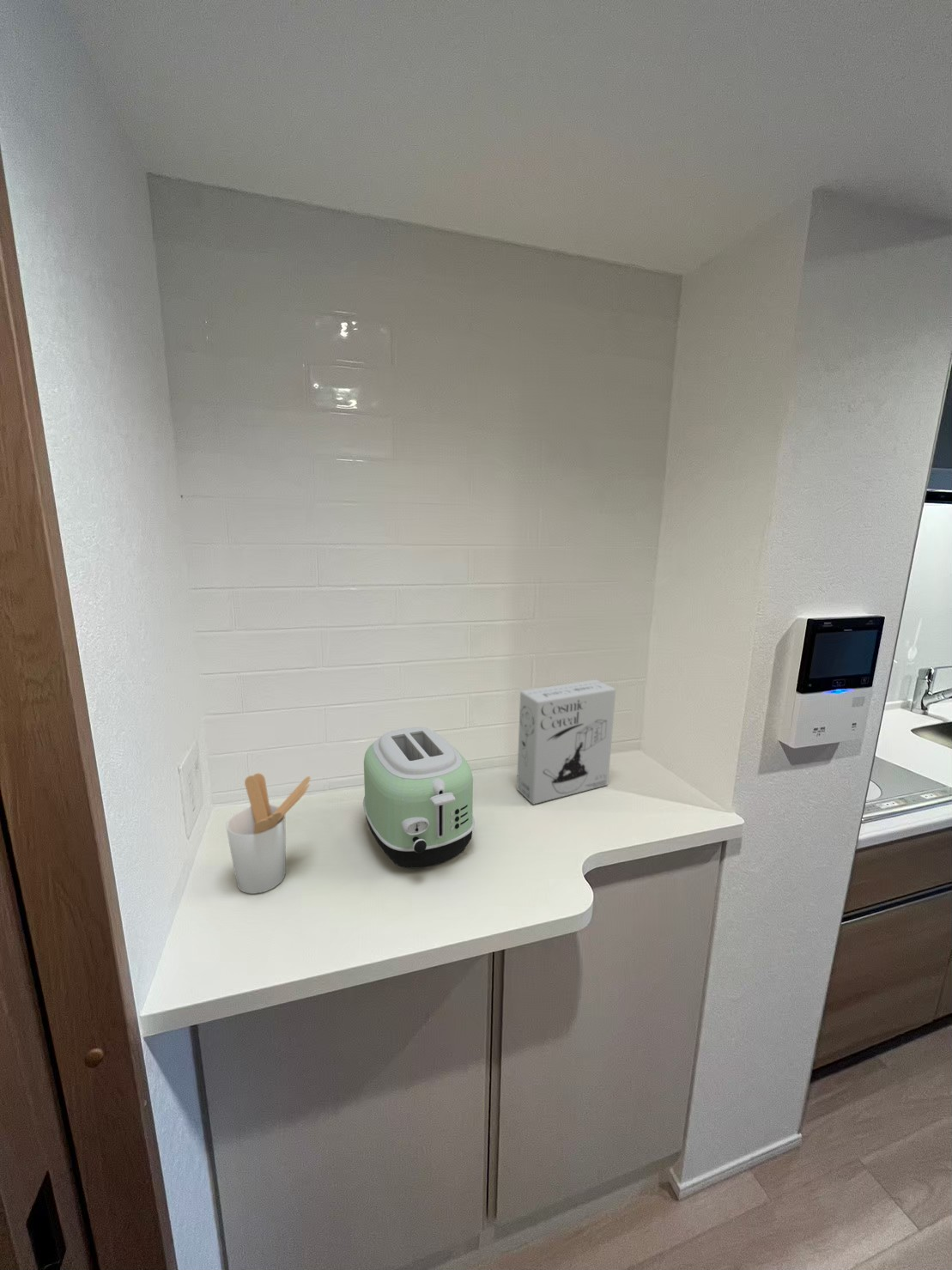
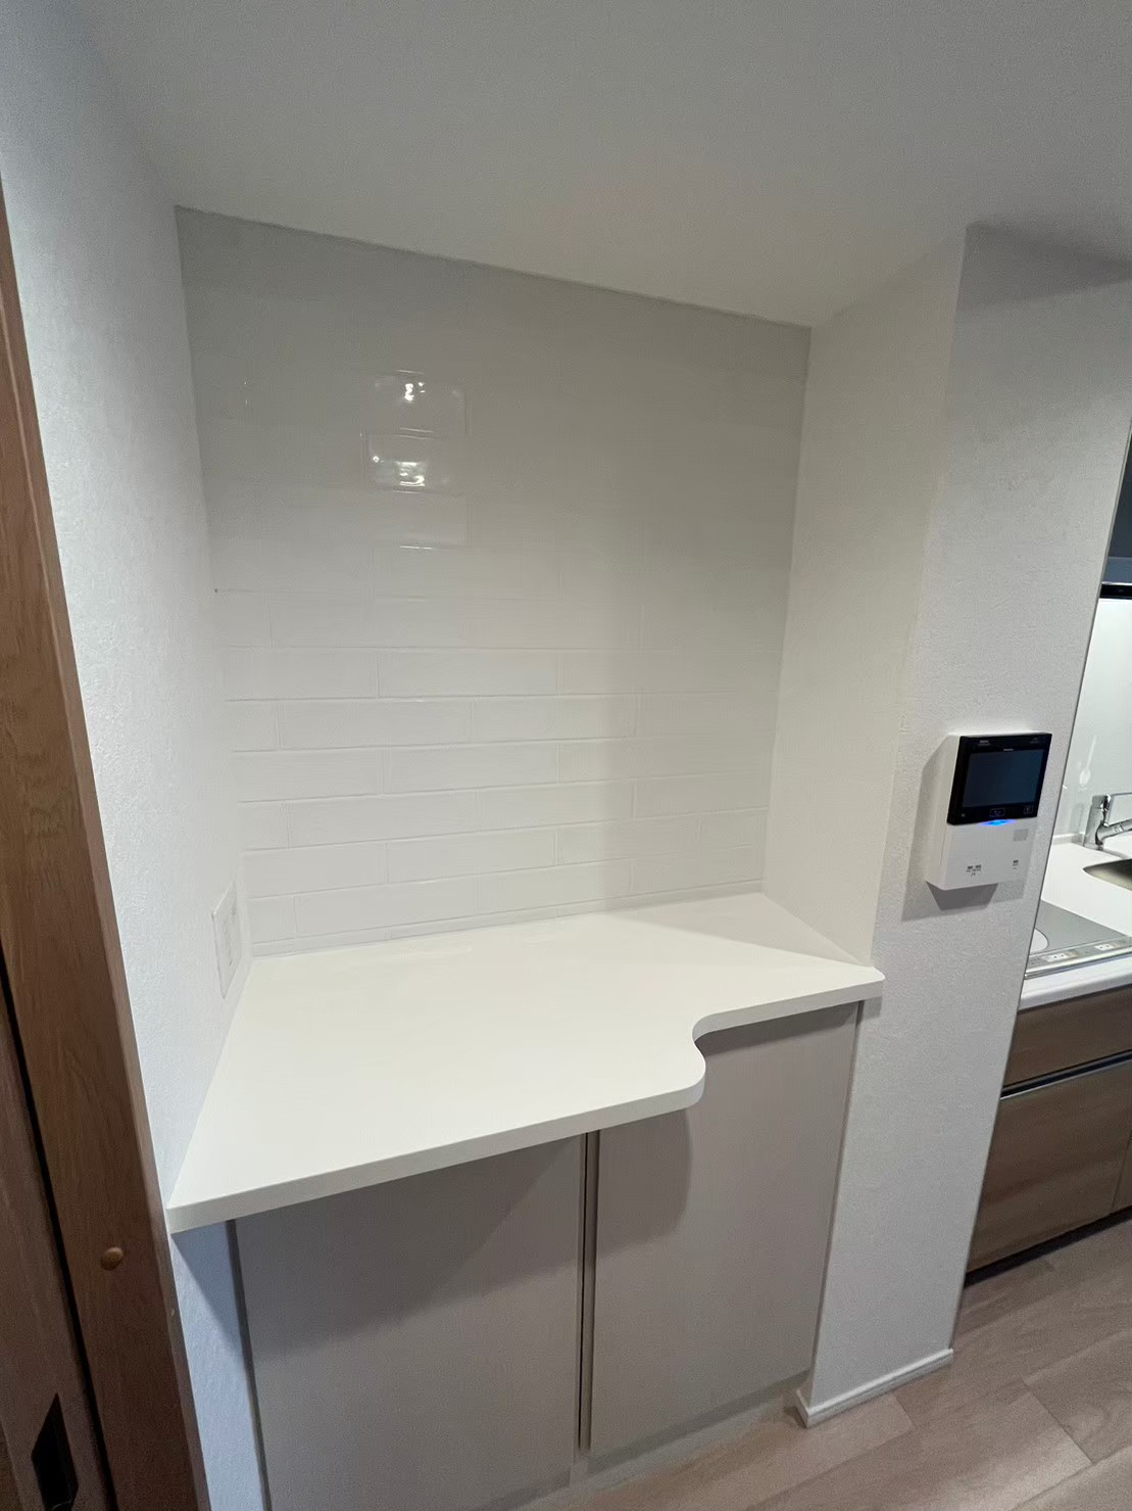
- cereal box [516,679,616,805]
- toaster [362,726,476,869]
- utensil holder [225,773,312,895]
